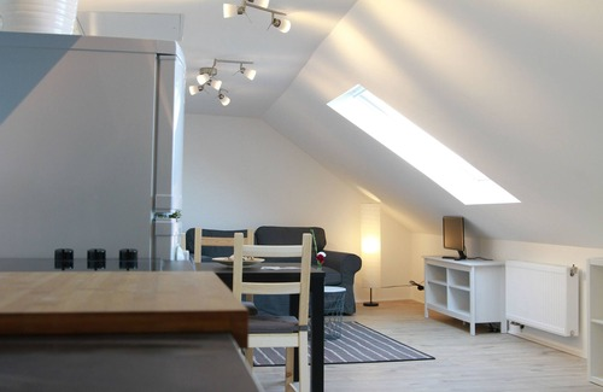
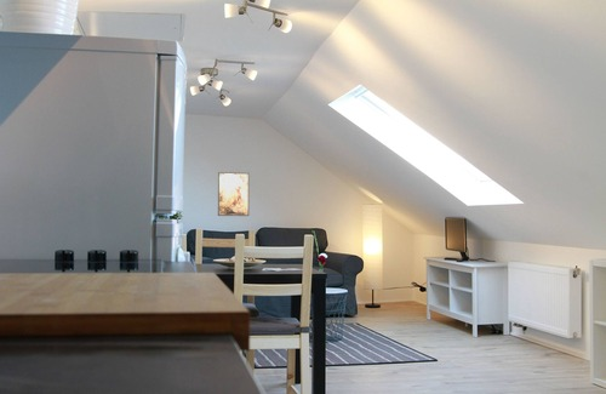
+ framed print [217,171,251,217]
